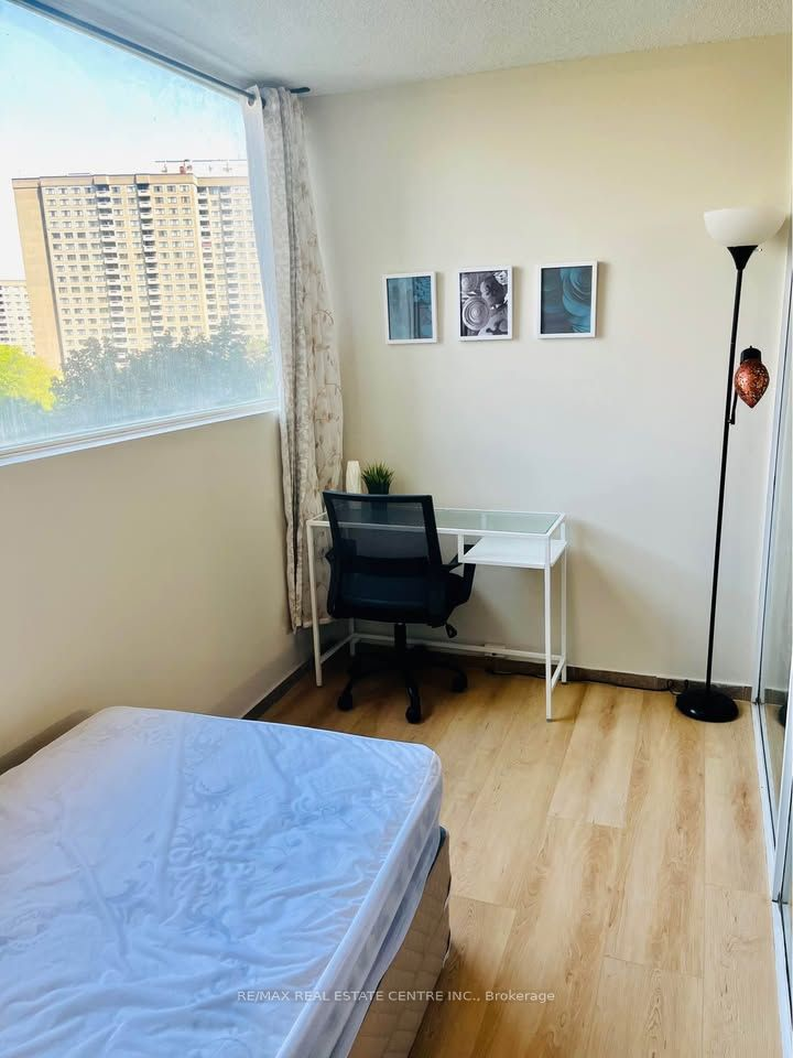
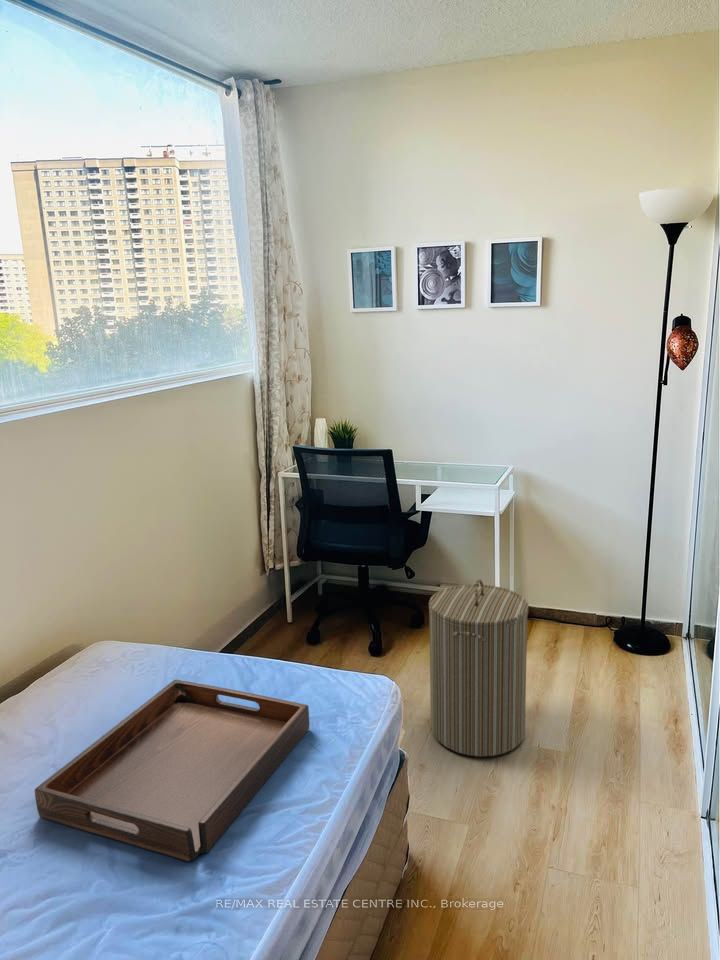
+ laundry hamper [427,578,529,758]
+ serving tray [34,679,310,863]
